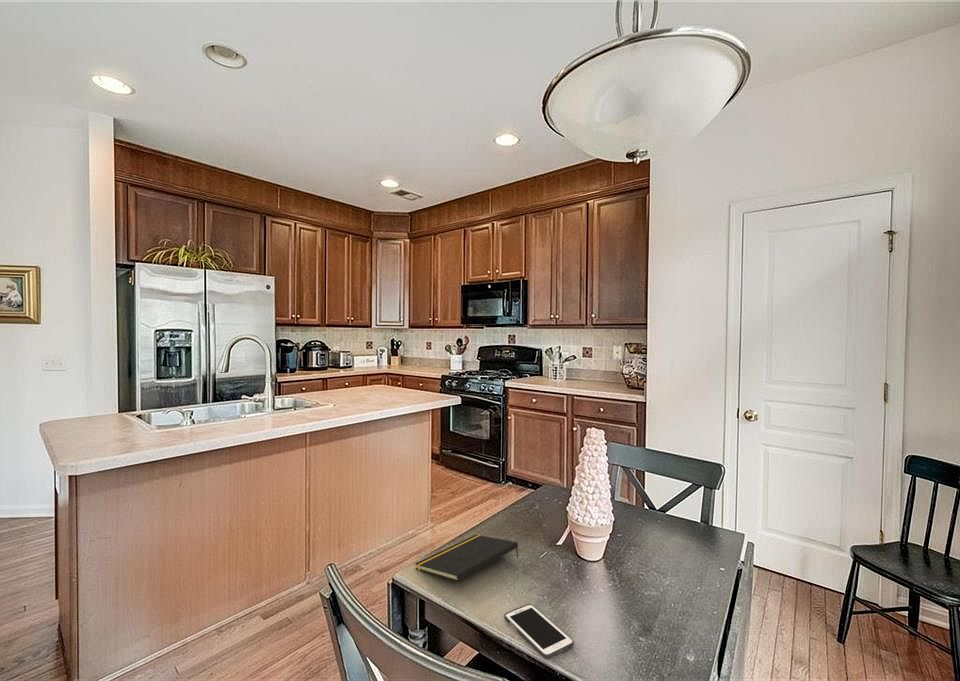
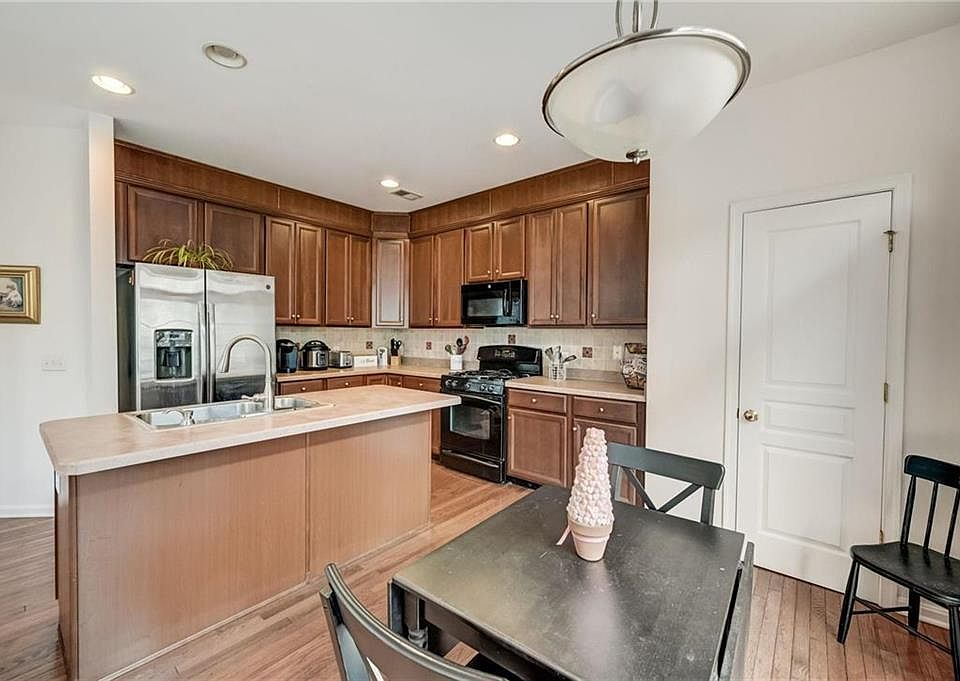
- cell phone [504,603,575,660]
- notepad [414,534,520,582]
